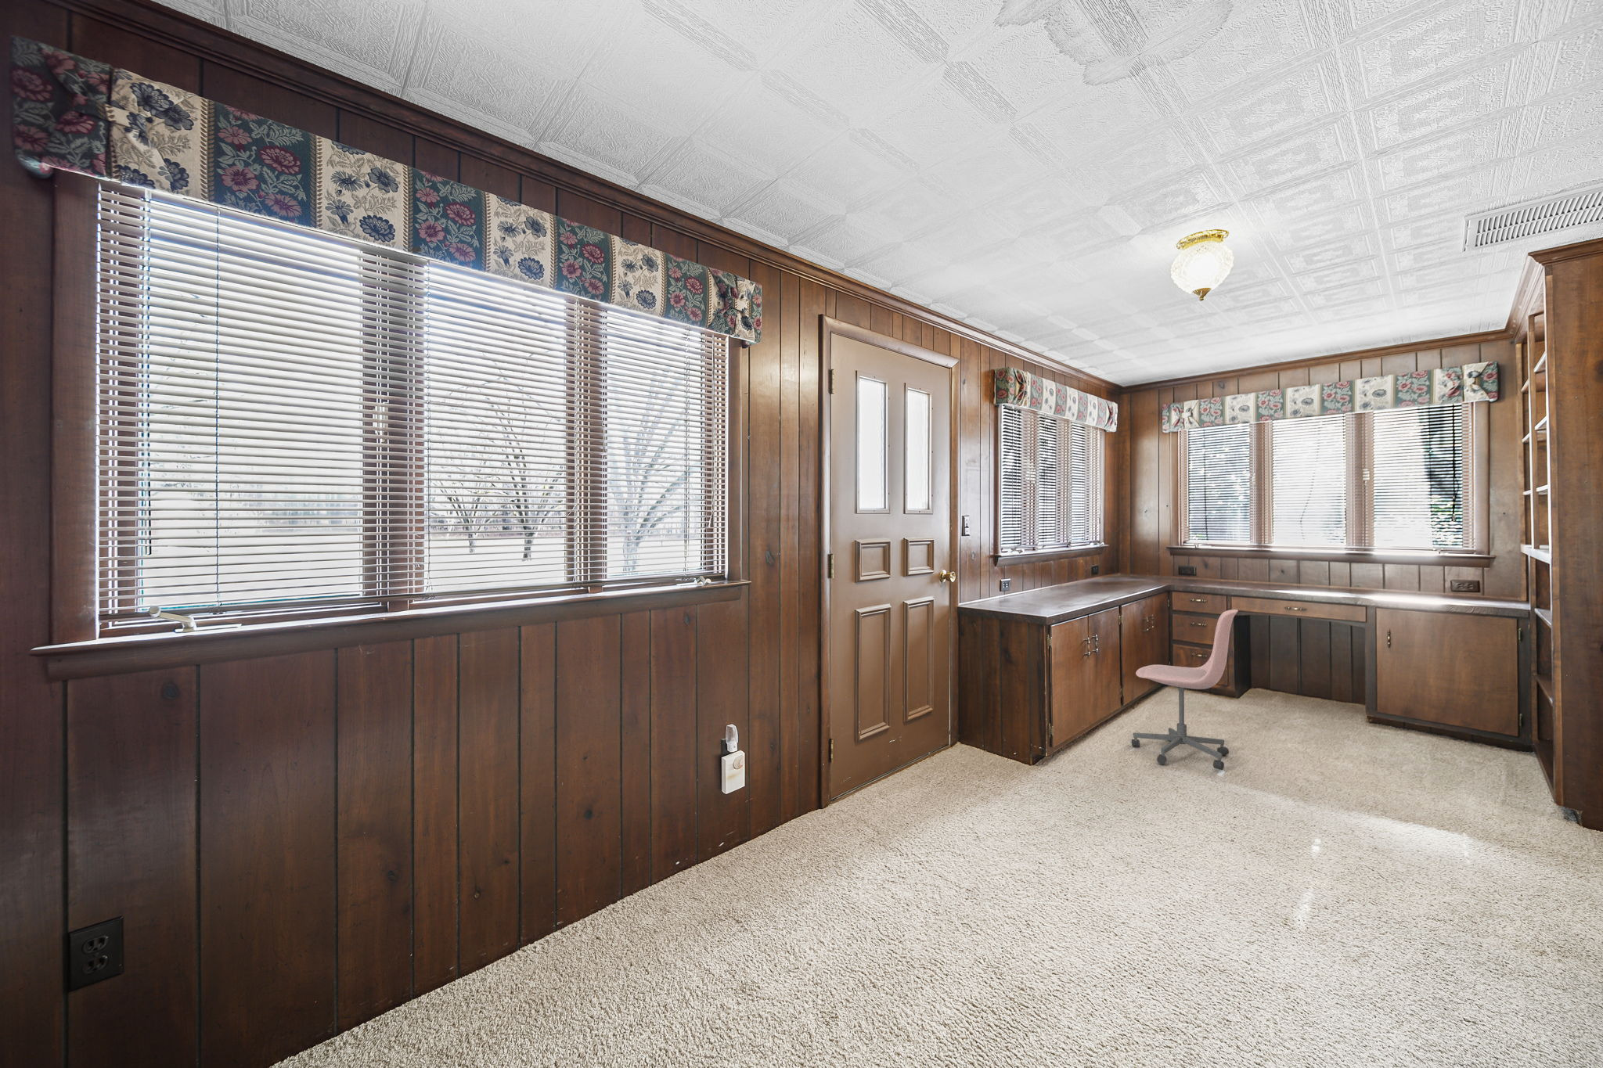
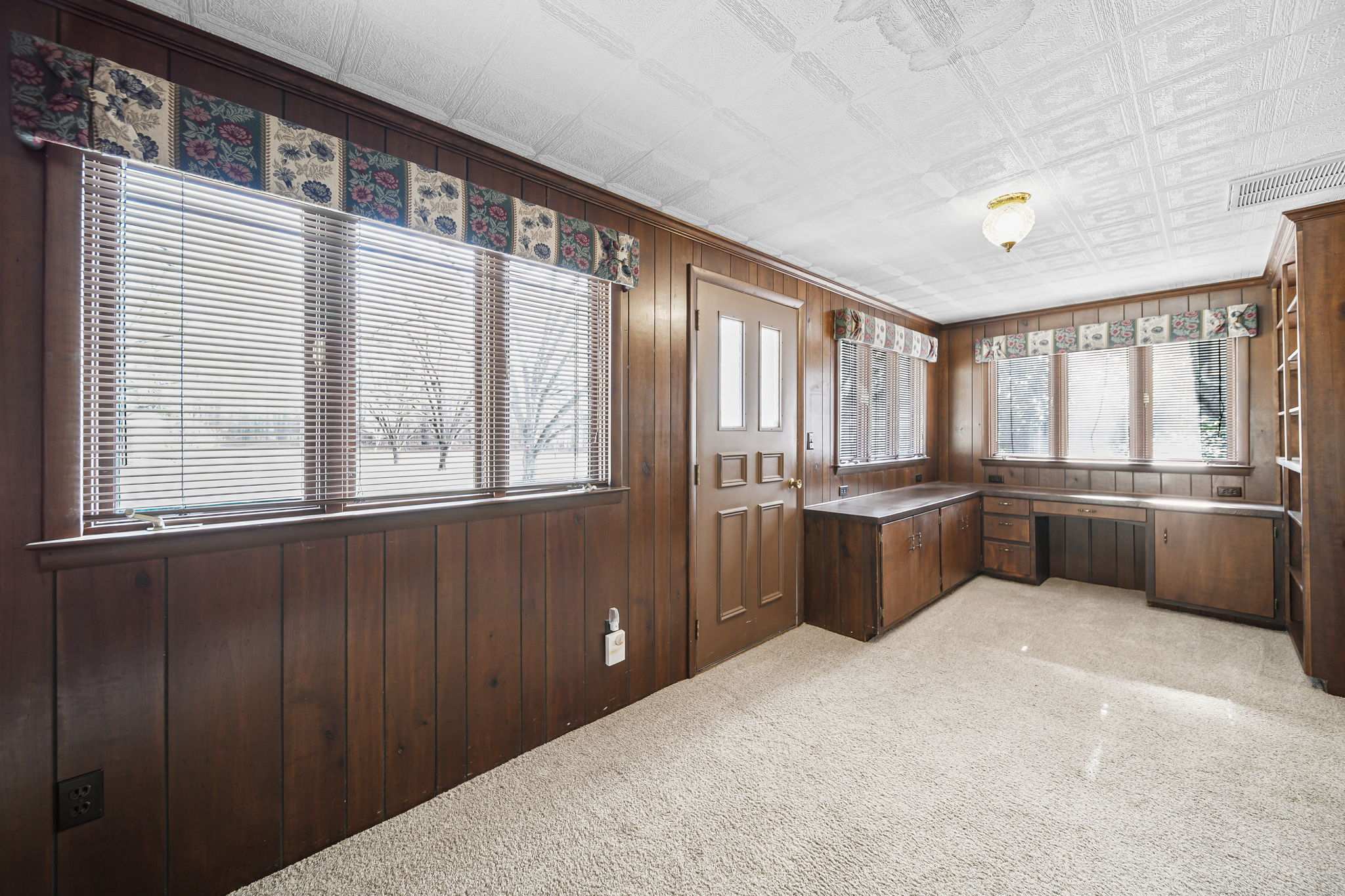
- office chair [1131,609,1239,771]
